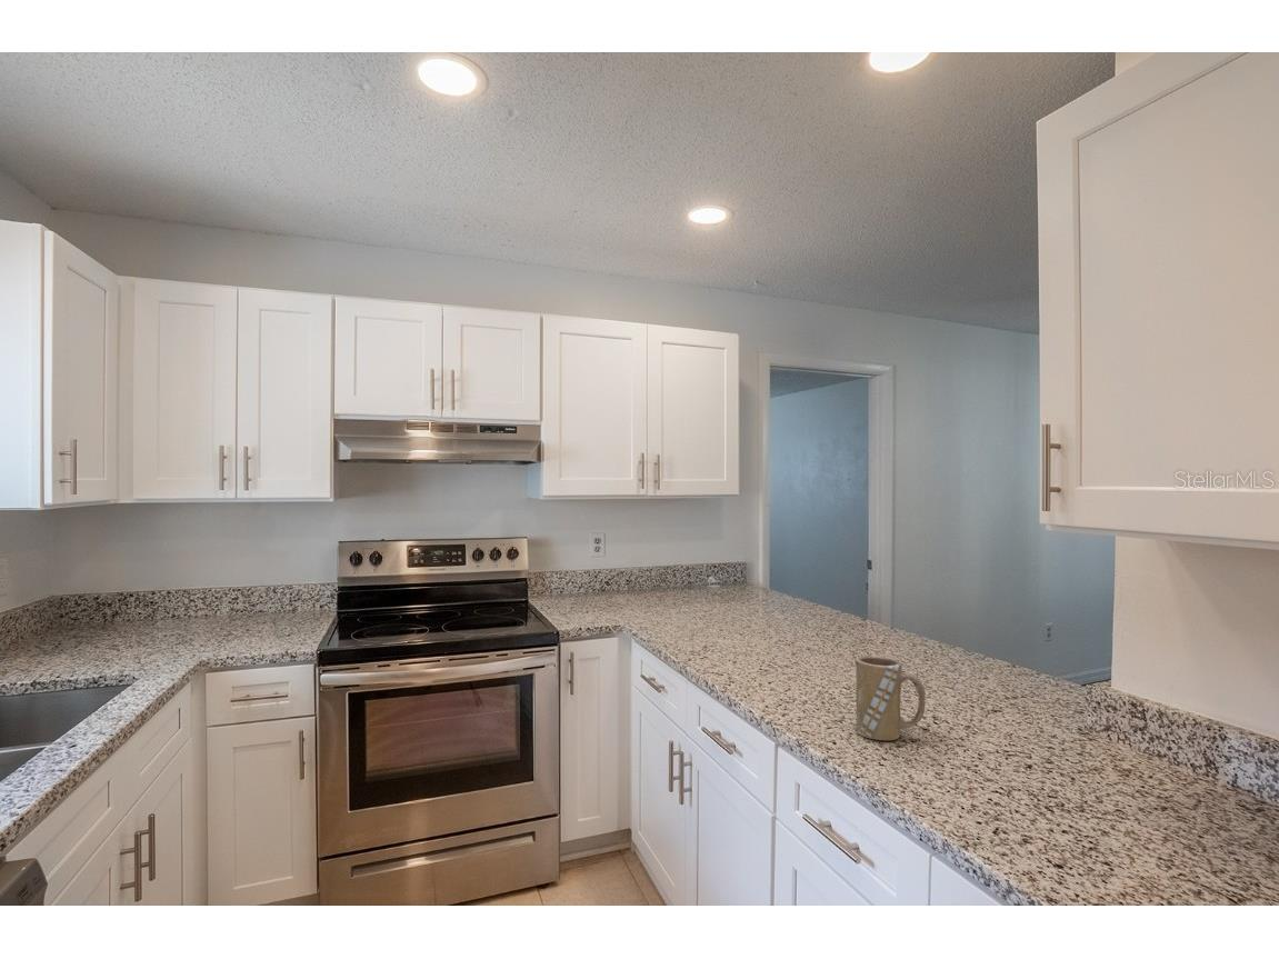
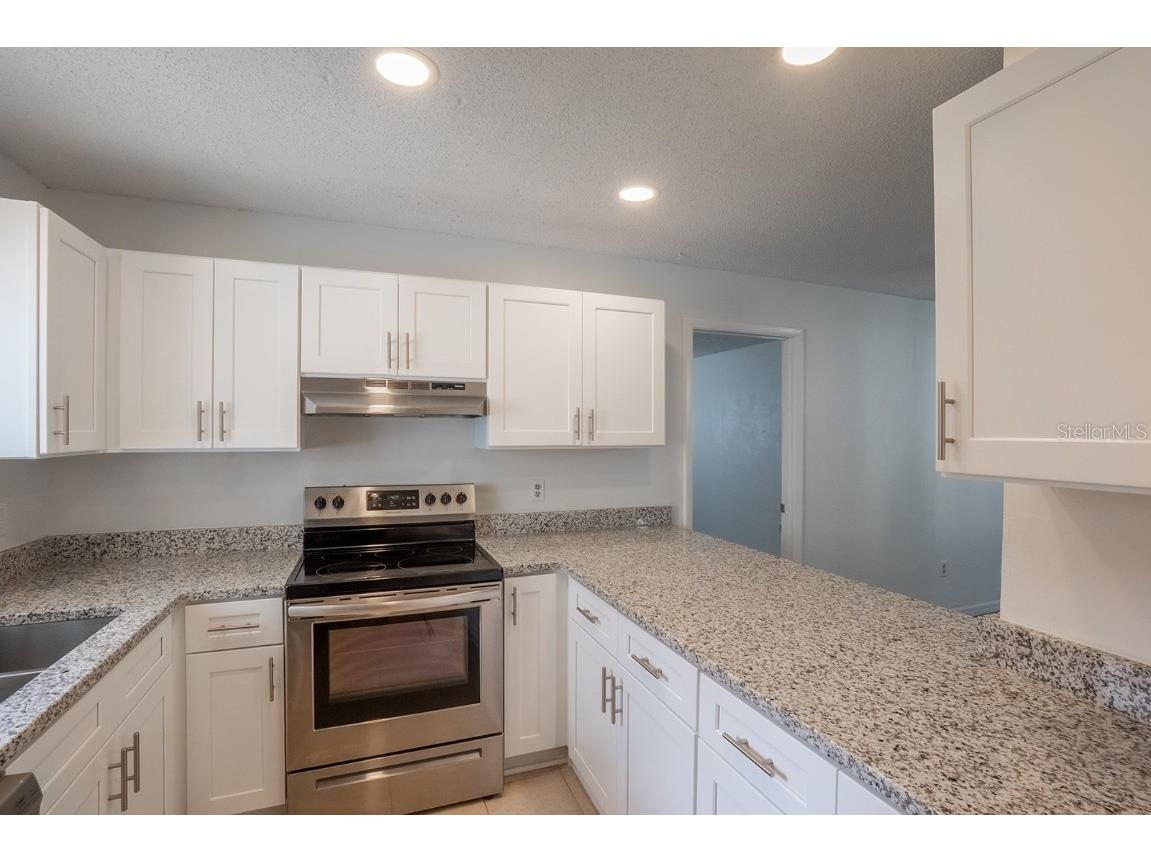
- mug [853,655,927,741]
